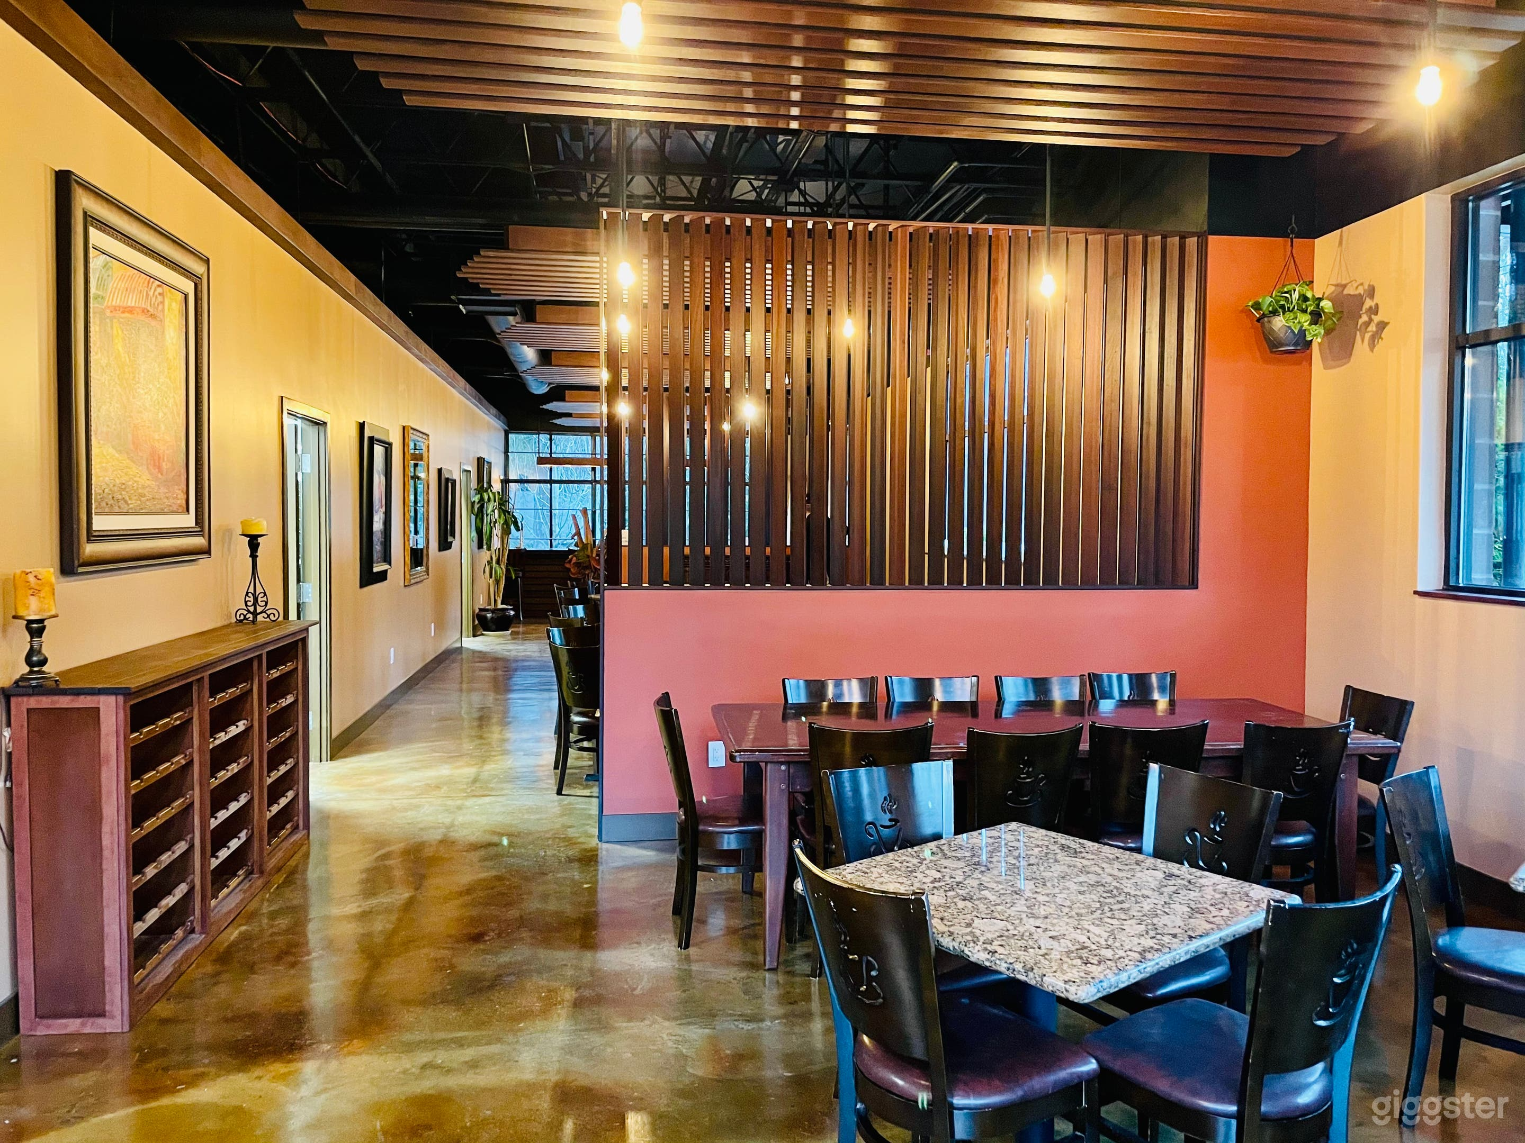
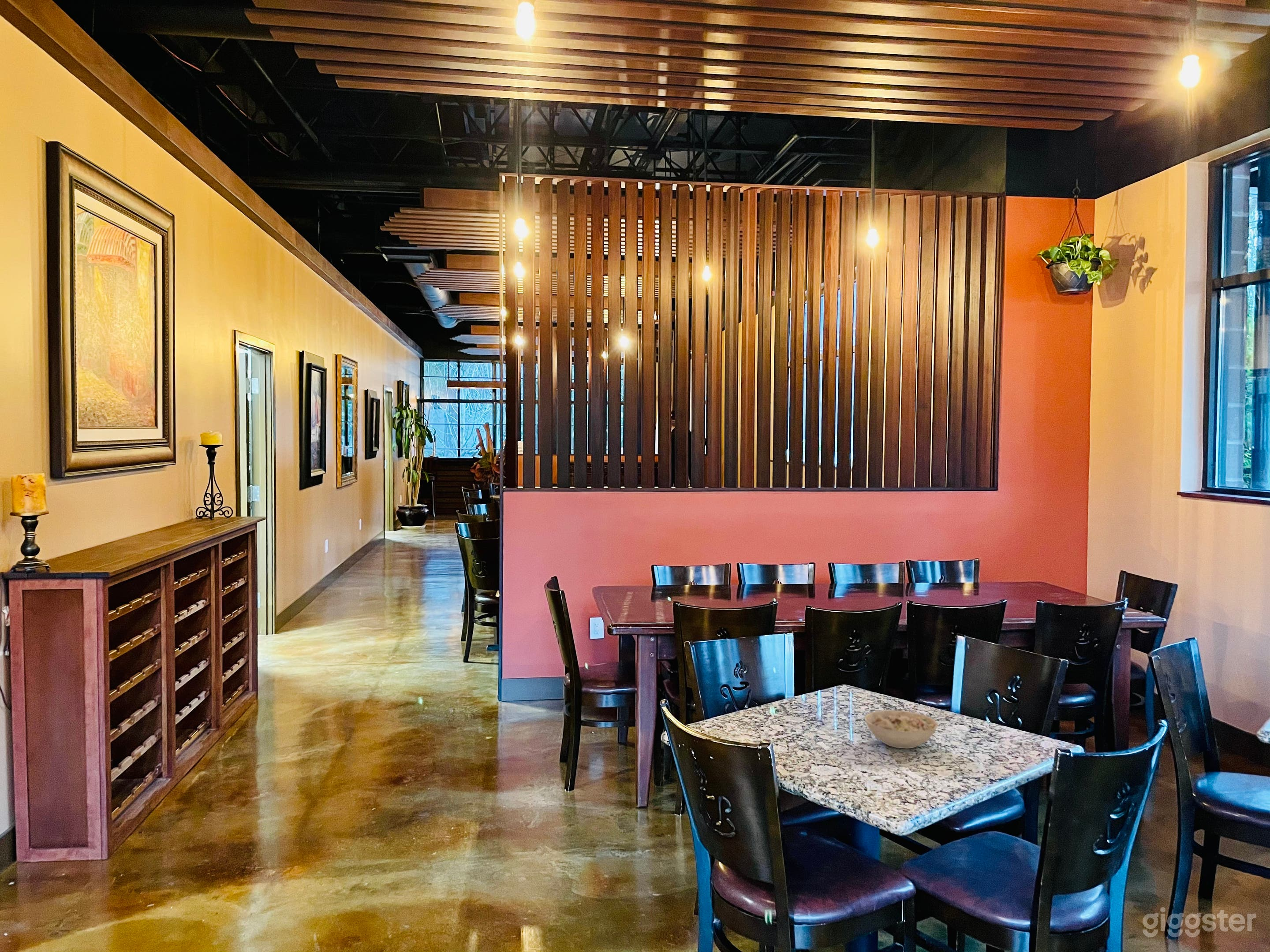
+ bowl [864,710,939,749]
